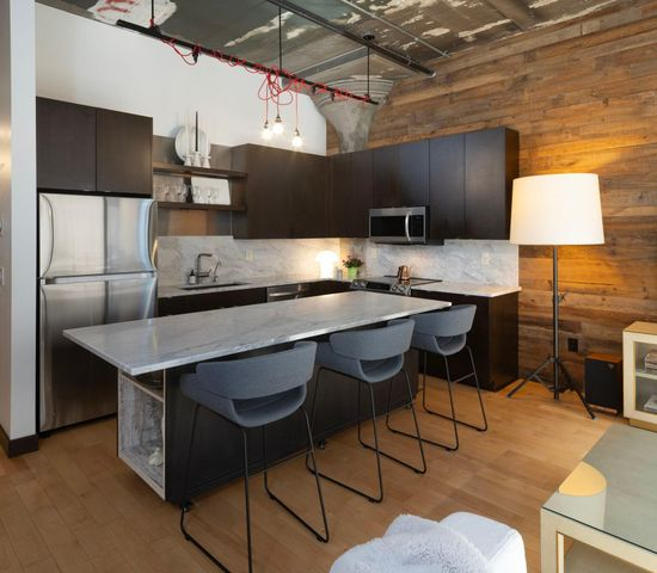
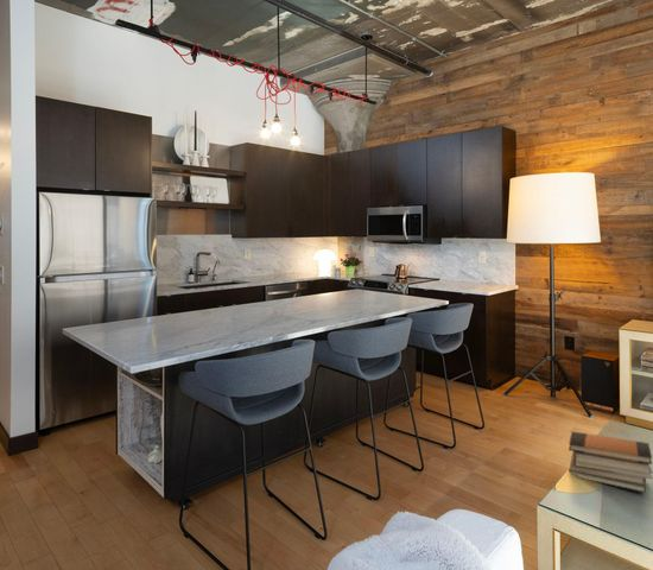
+ book stack [568,430,653,494]
